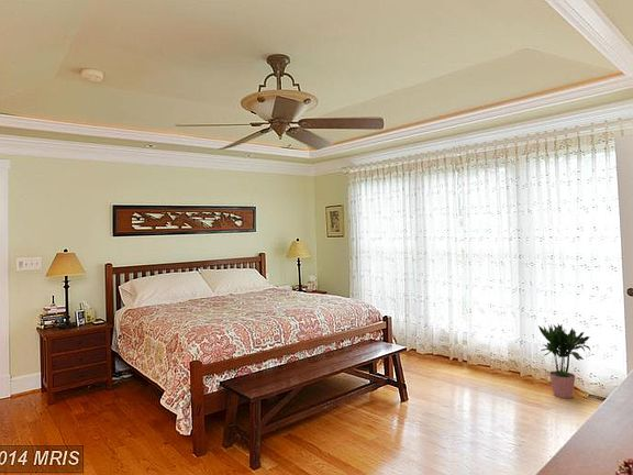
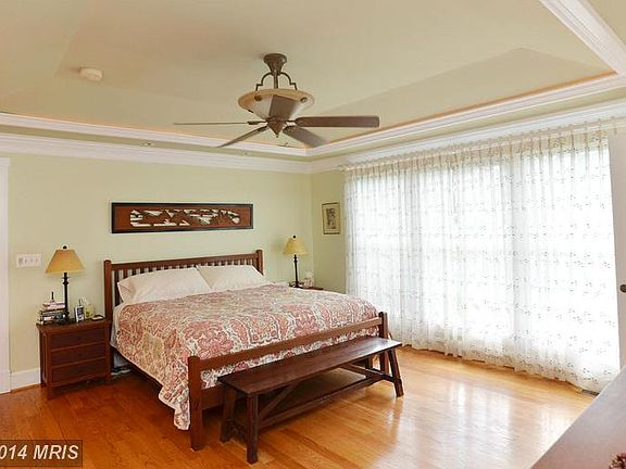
- potted plant [537,322,591,399]
